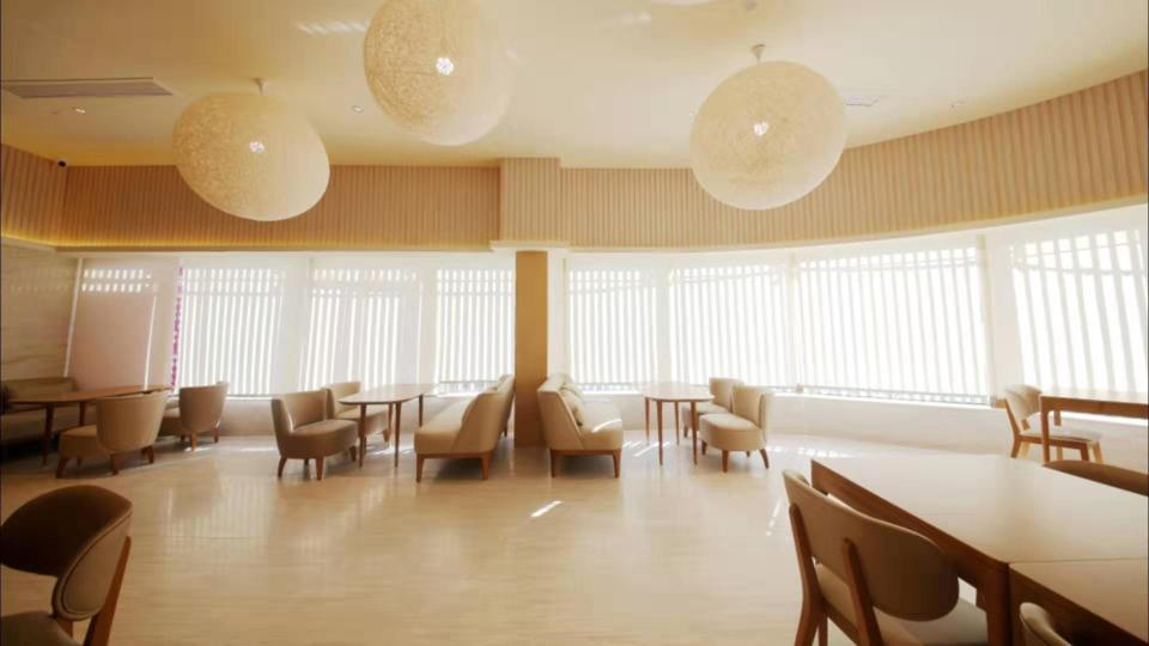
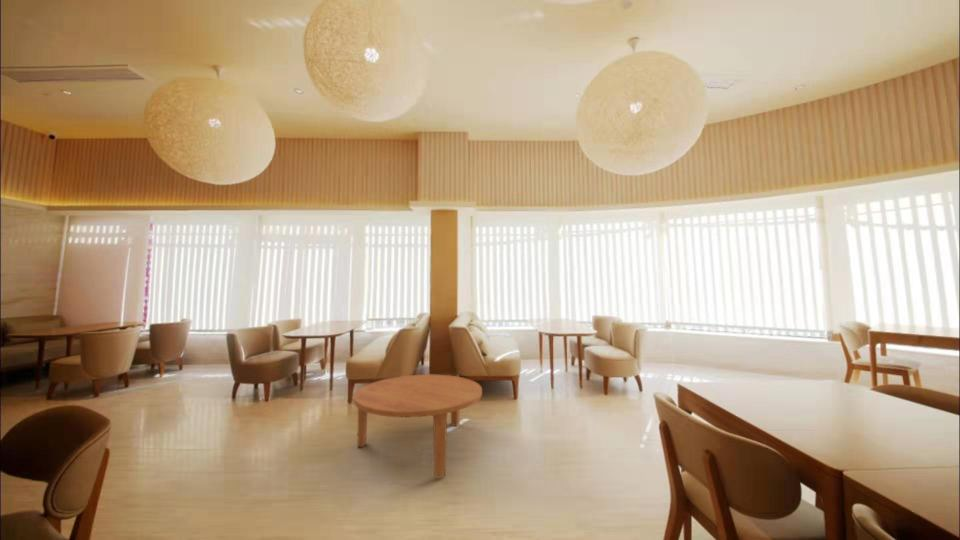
+ coffee table [353,374,483,480]
